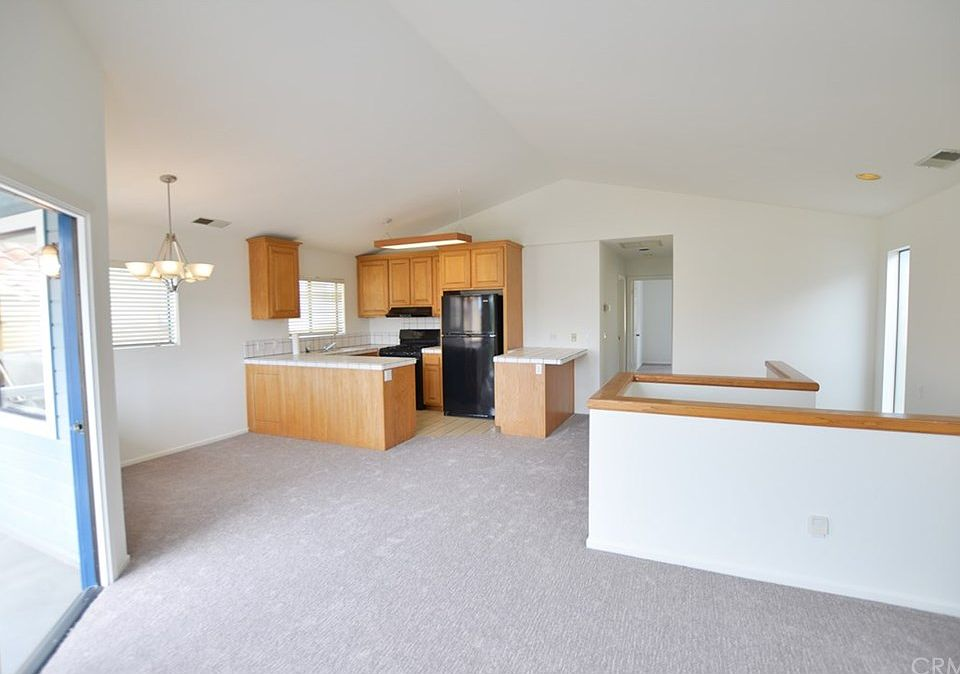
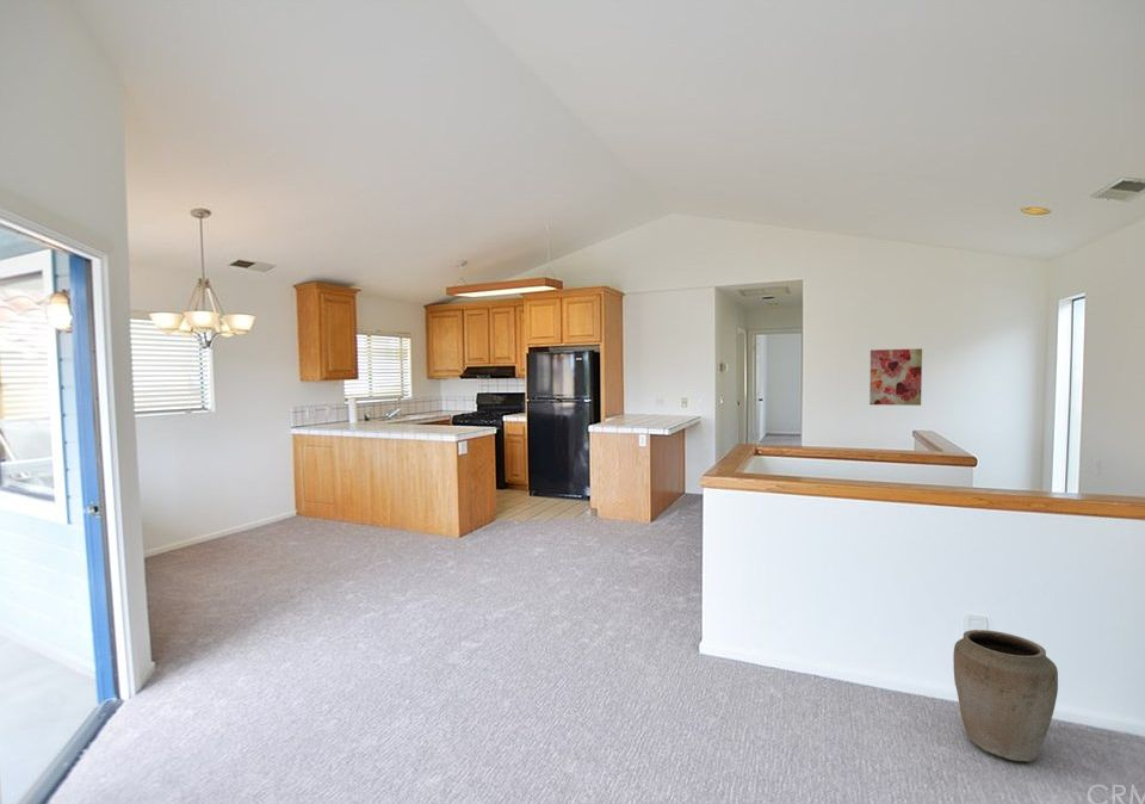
+ wall art [868,347,923,407]
+ vase [952,629,1059,763]
